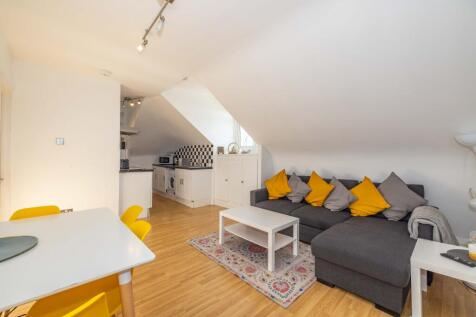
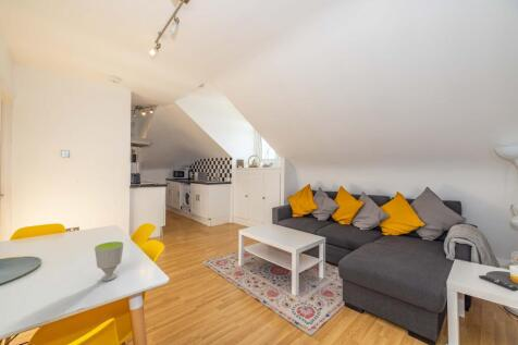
+ cup [94,241,125,282]
